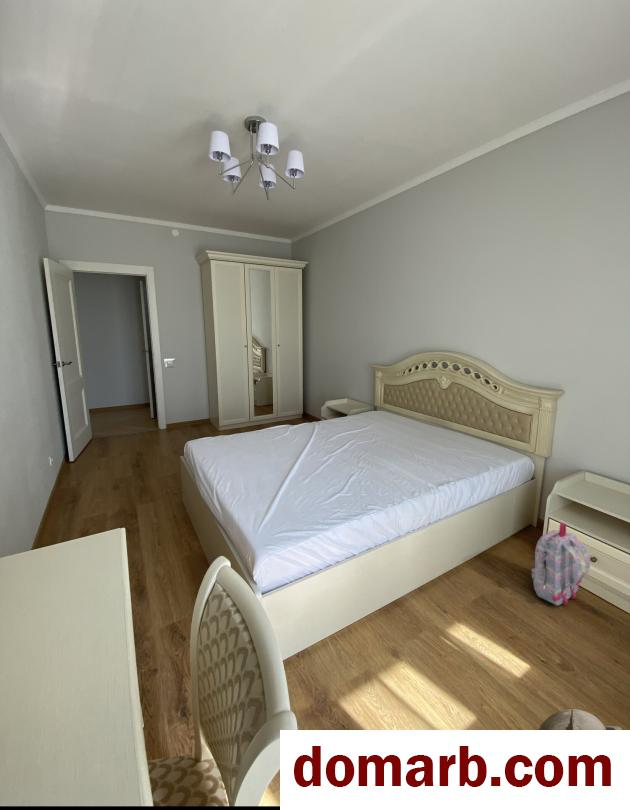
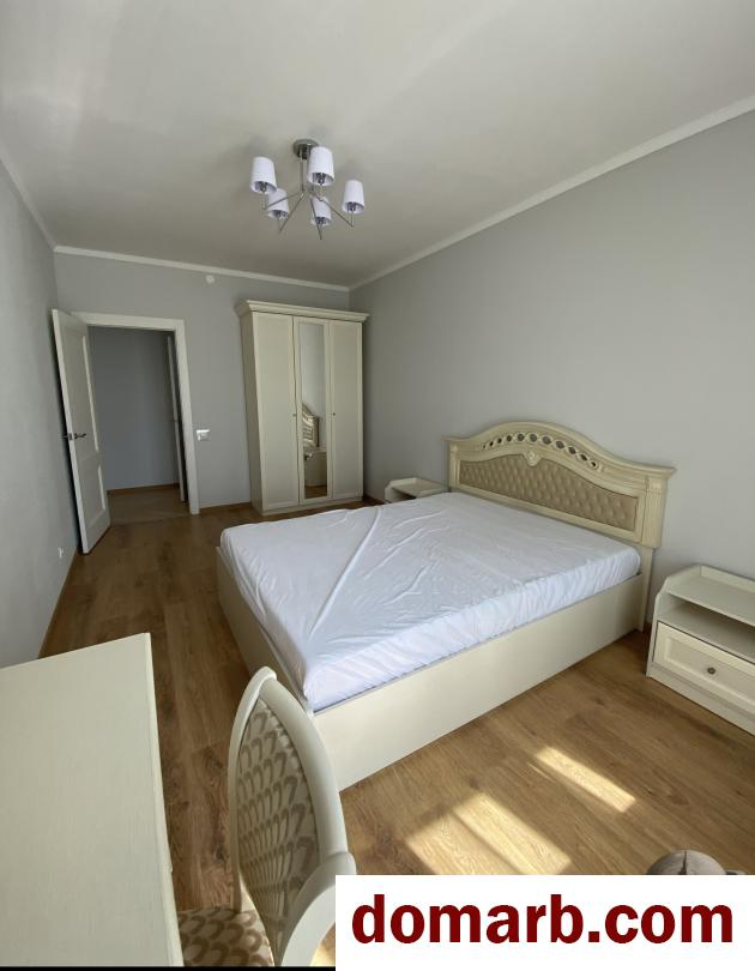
- backpack [531,522,591,607]
